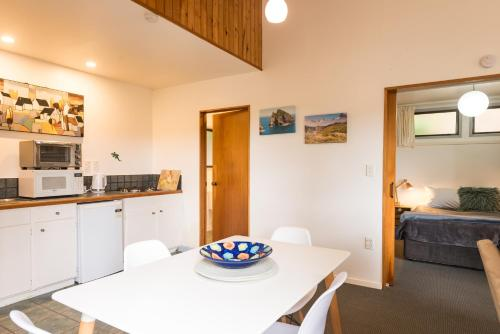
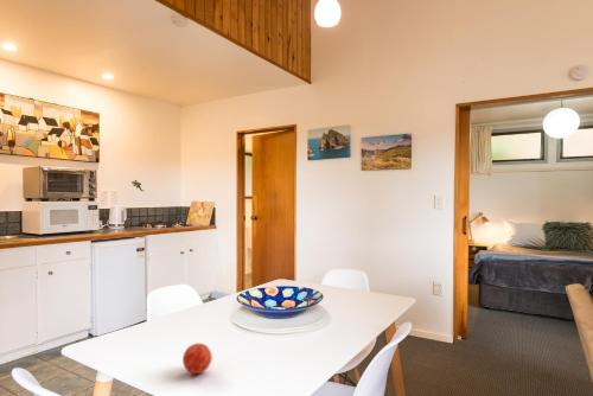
+ apple [181,341,213,375]
